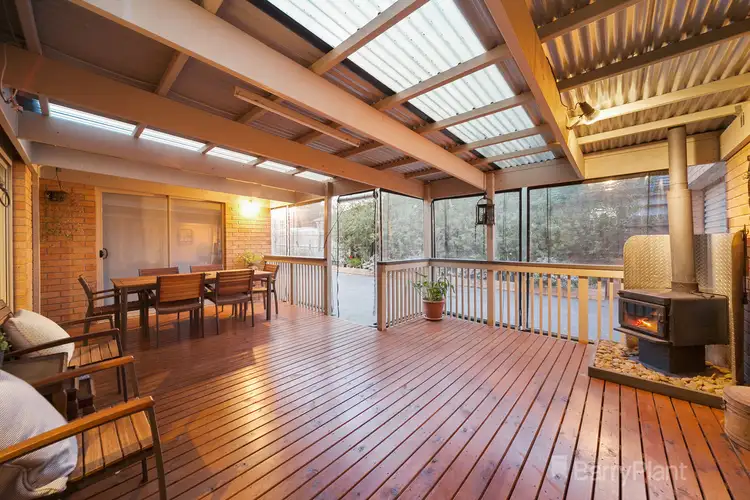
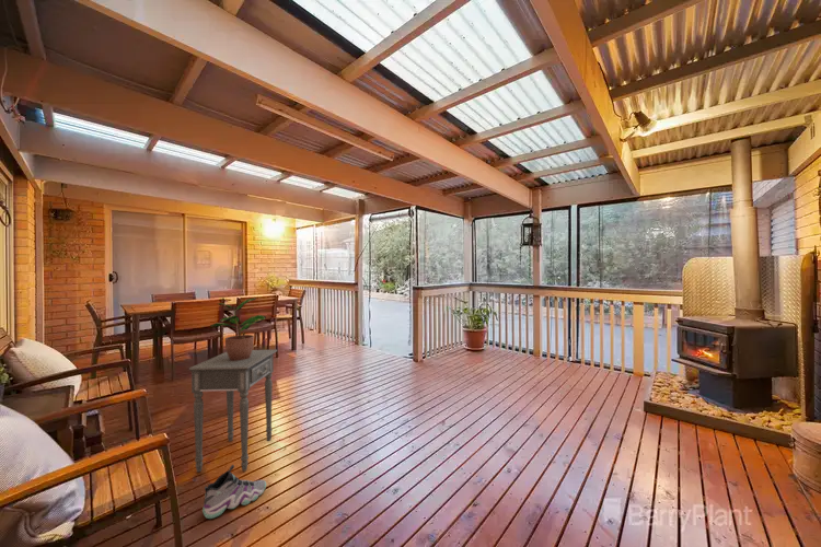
+ potted plant [209,296,267,361]
+ sneaker [201,464,267,520]
+ side table [188,349,278,474]
